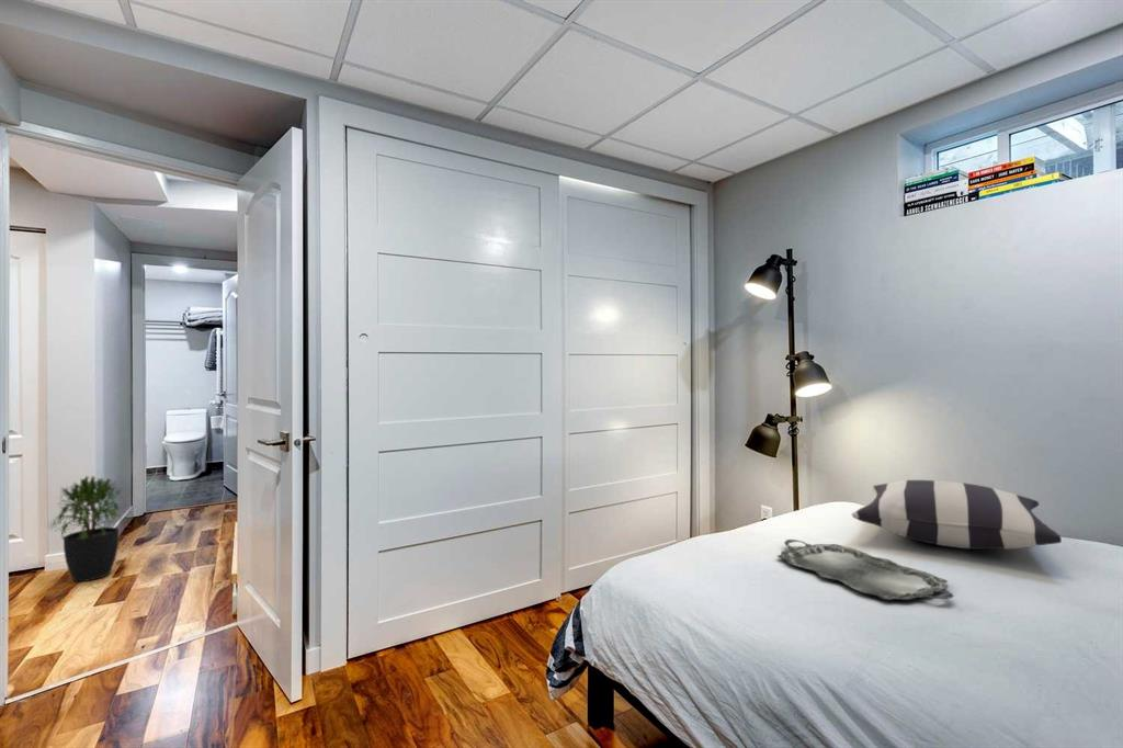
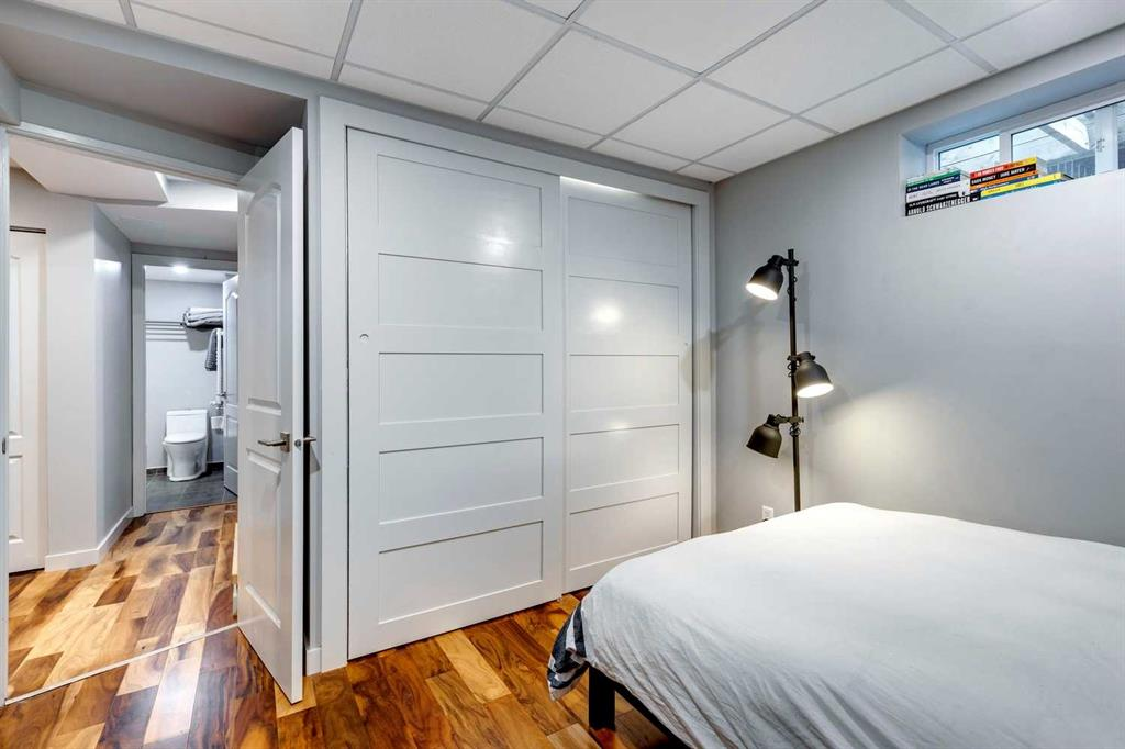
- potted plant [47,474,125,582]
- pillow [851,479,1063,551]
- serving tray [776,539,955,601]
